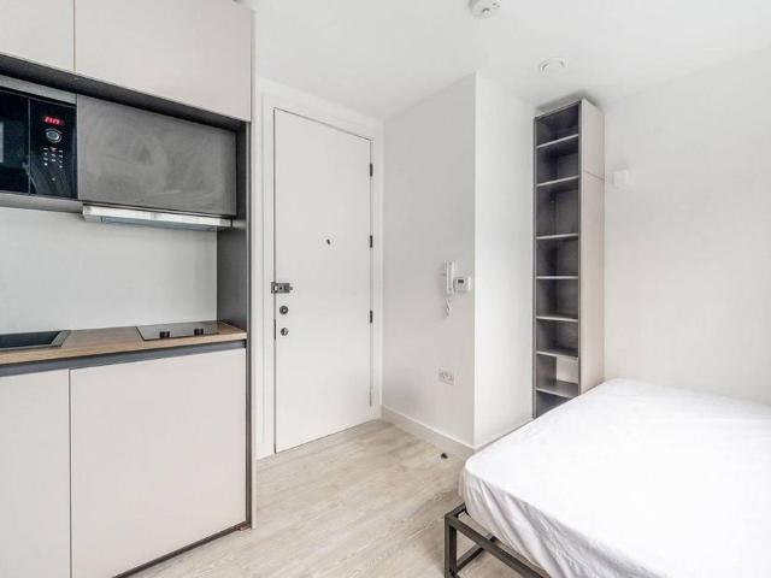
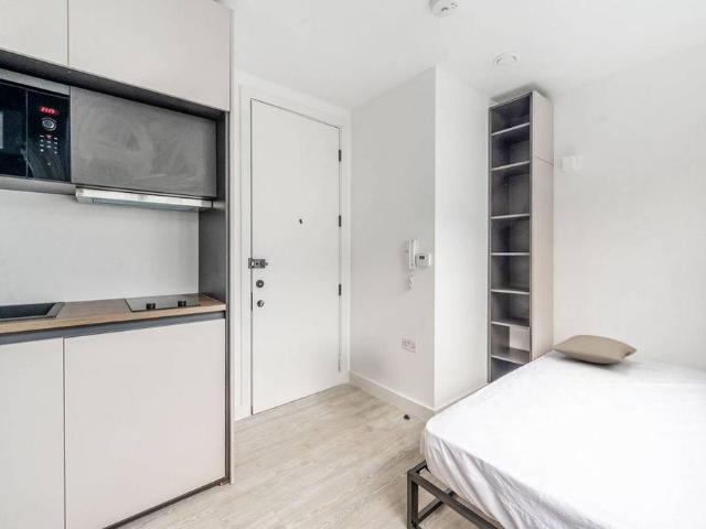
+ pillow [550,334,638,365]
